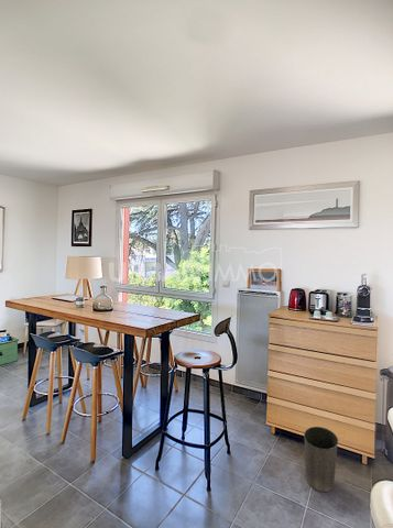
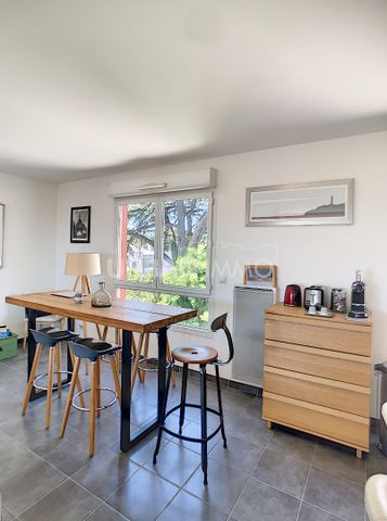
- waste basket [303,426,339,493]
